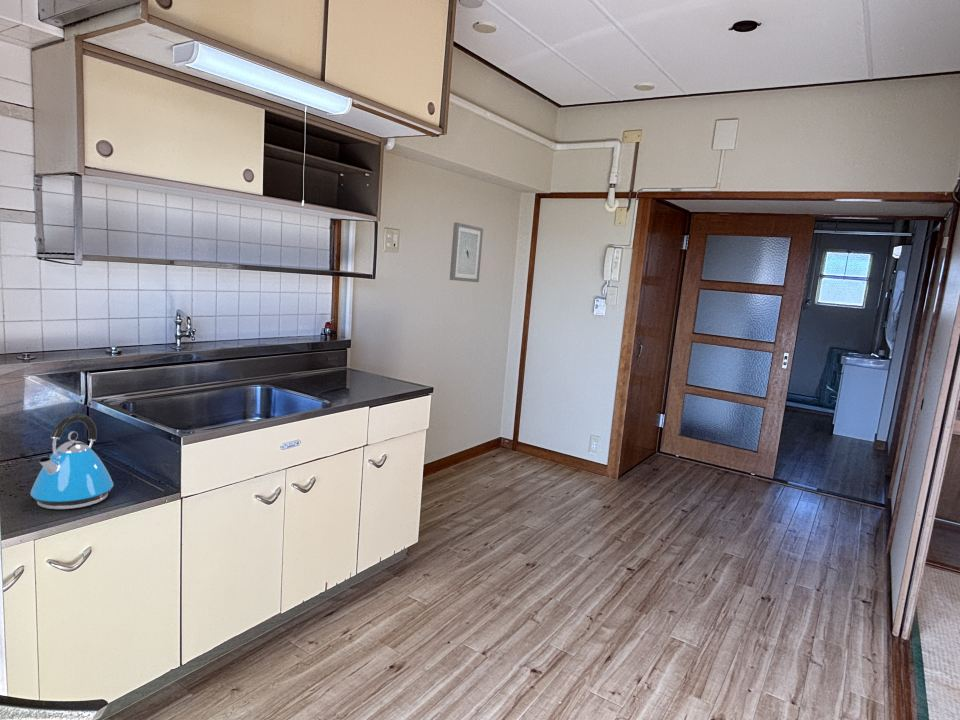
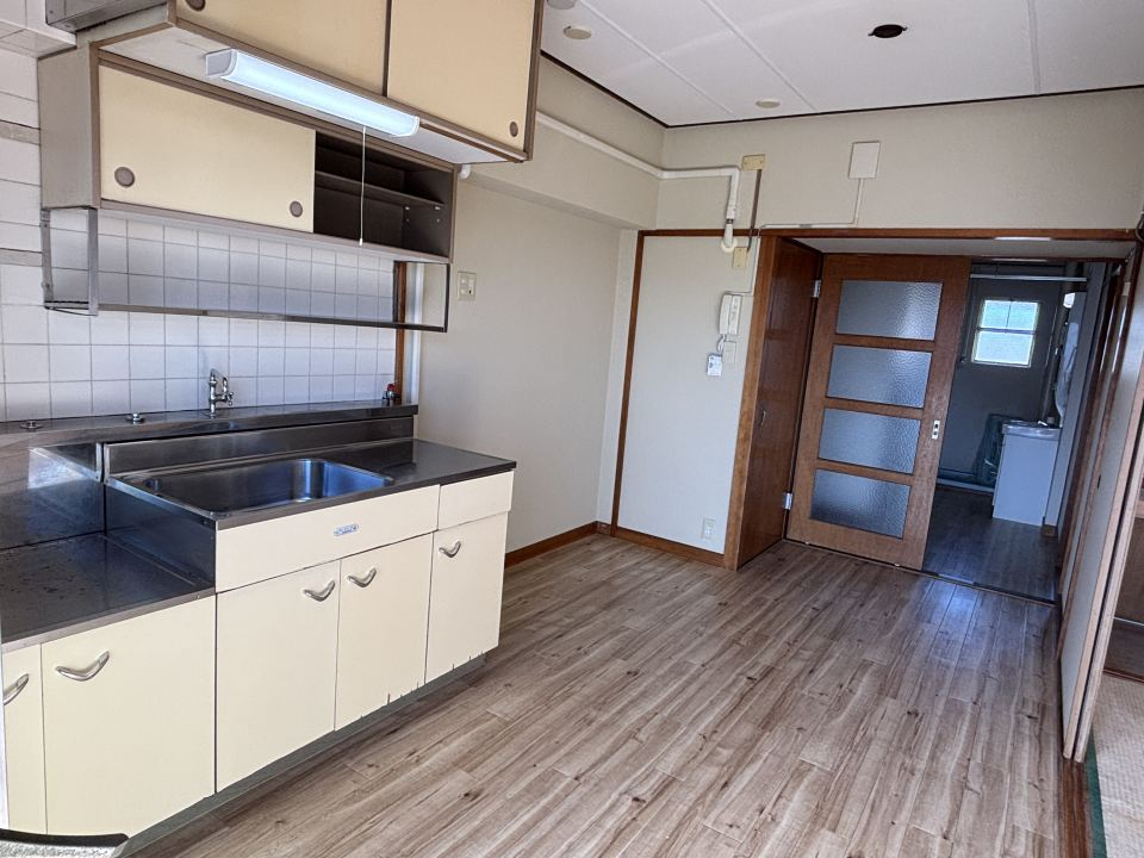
- kettle [30,413,114,510]
- wall art [449,222,484,283]
